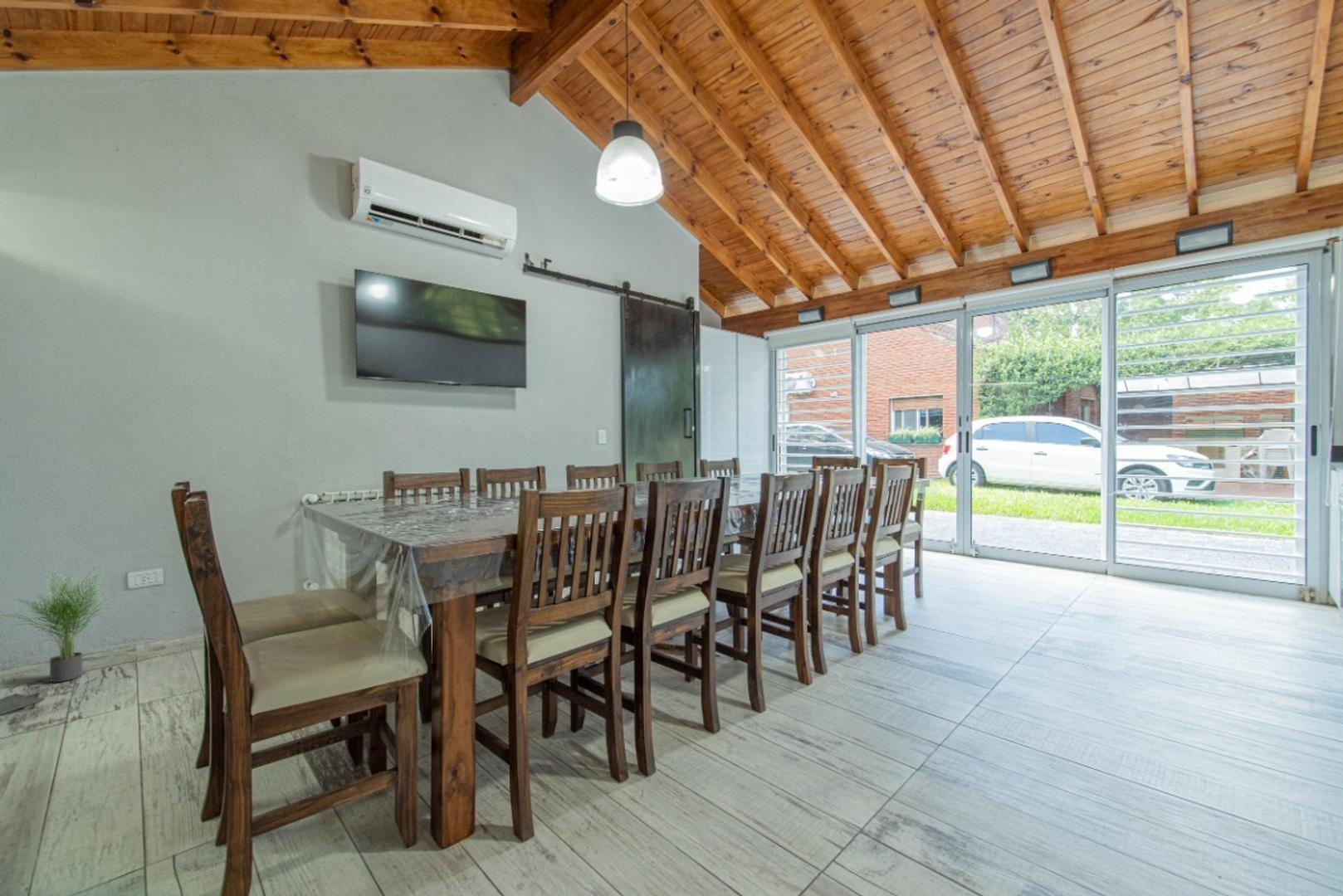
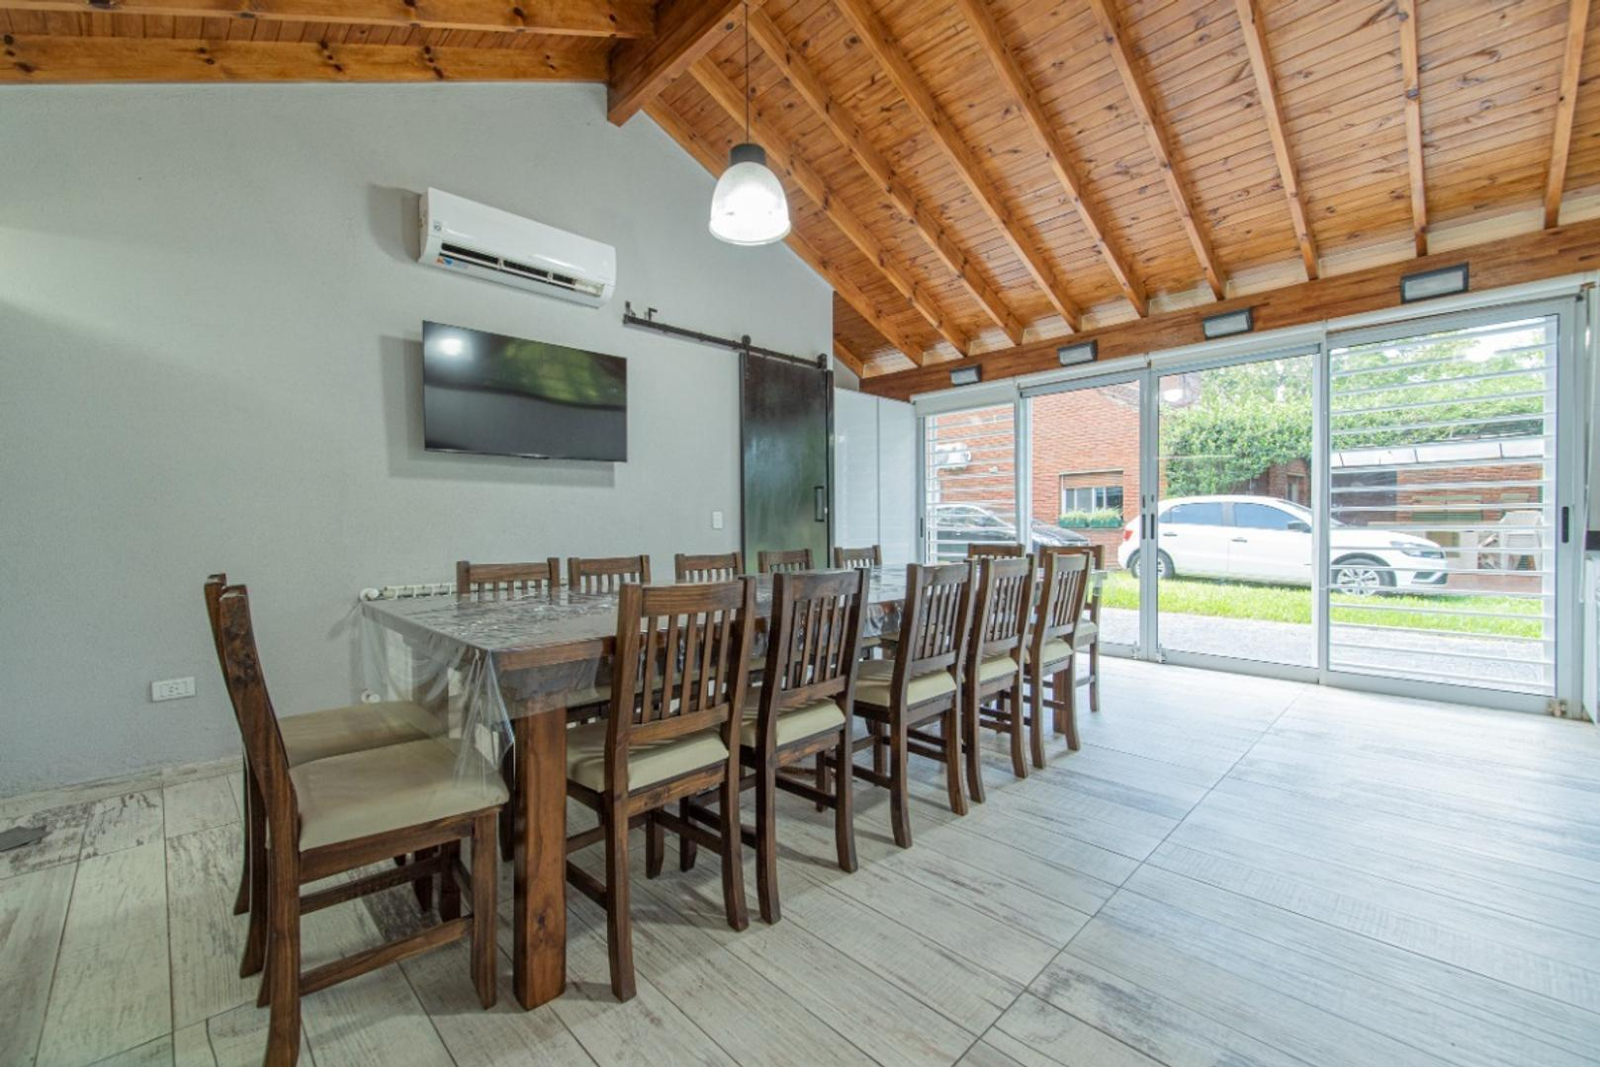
- potted plant [0,566,112,683]
